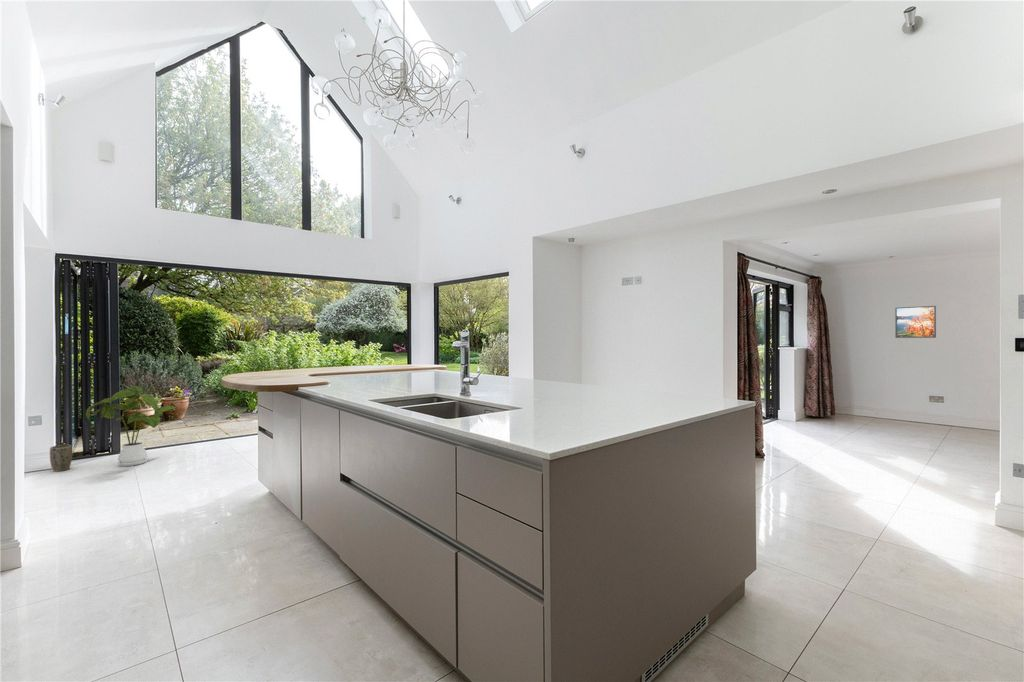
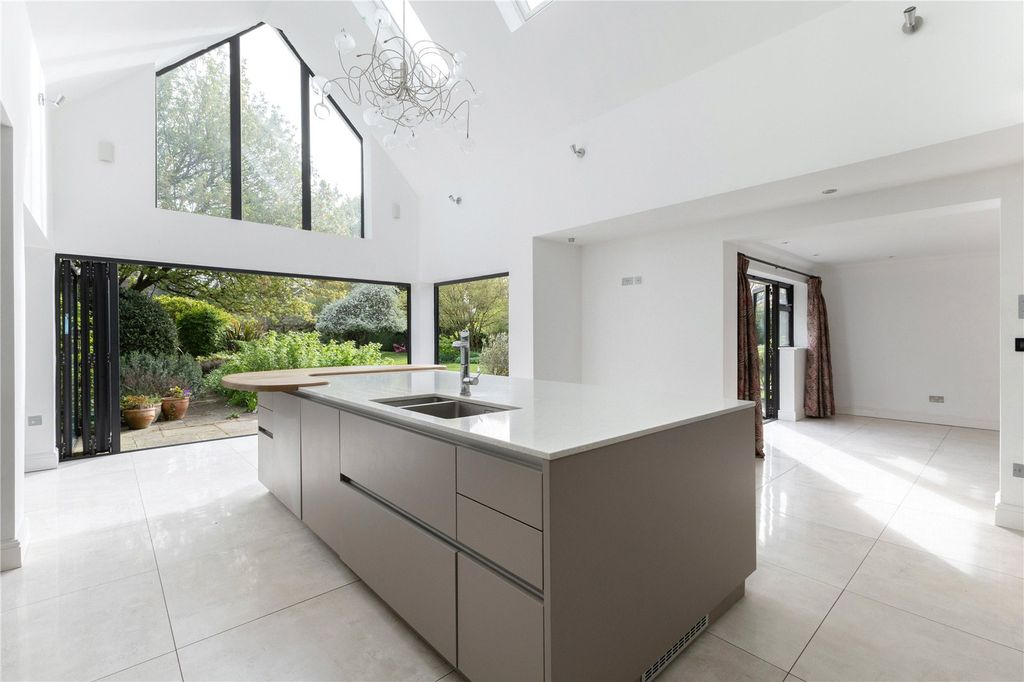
- plant pot [49,444,73,472]
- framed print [894,305,937,339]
- house plant [85,385,180,467]
